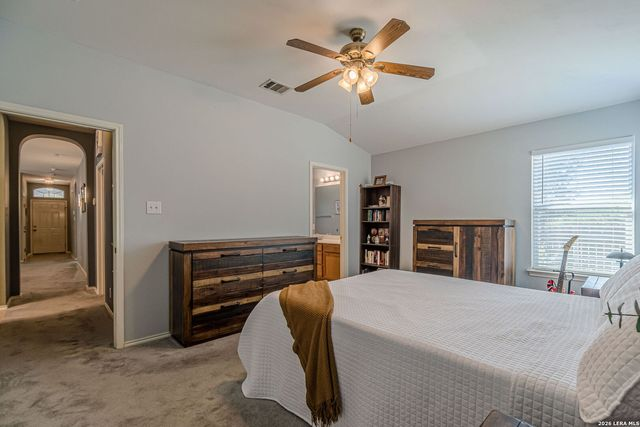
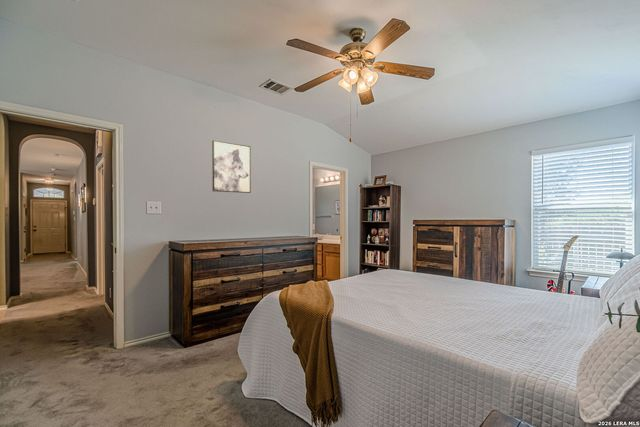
+ wall art [211,139,252,194]
